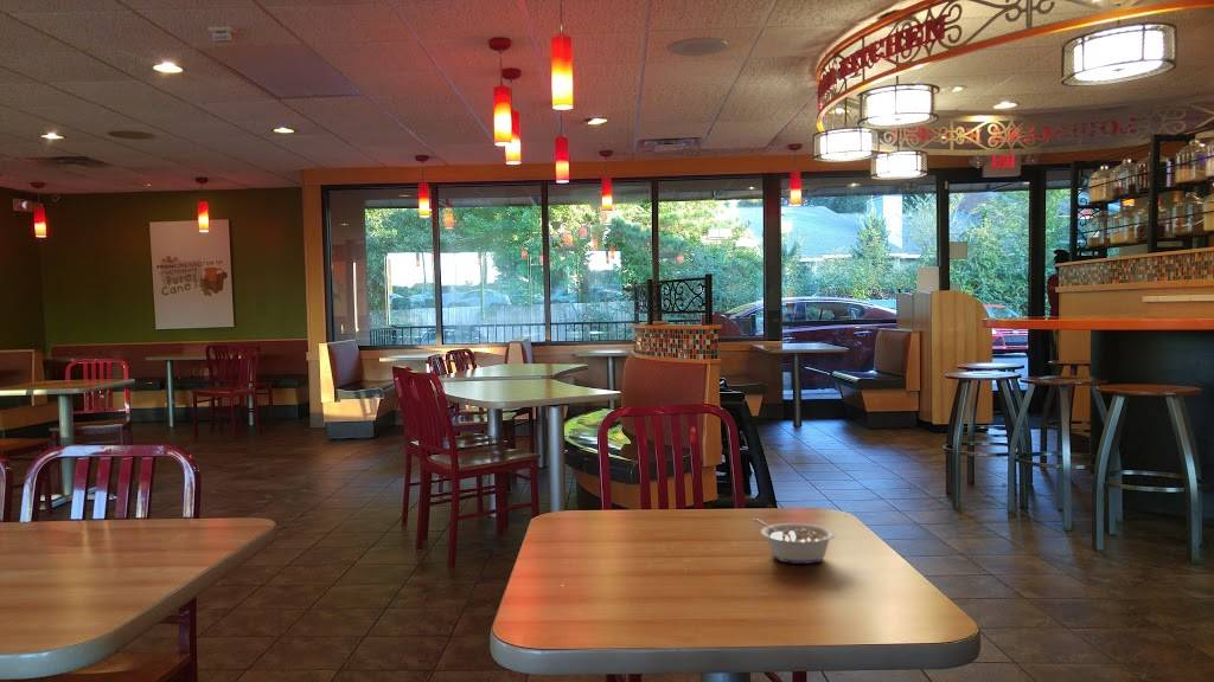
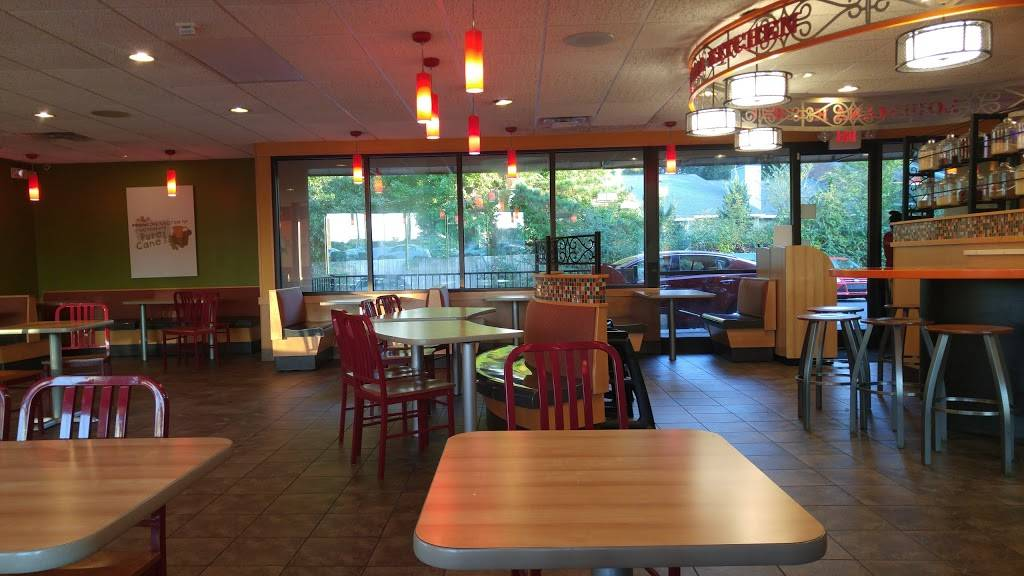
- legume [752,517,836,565]
